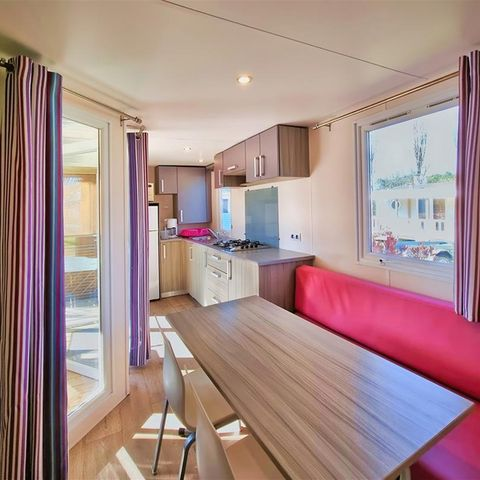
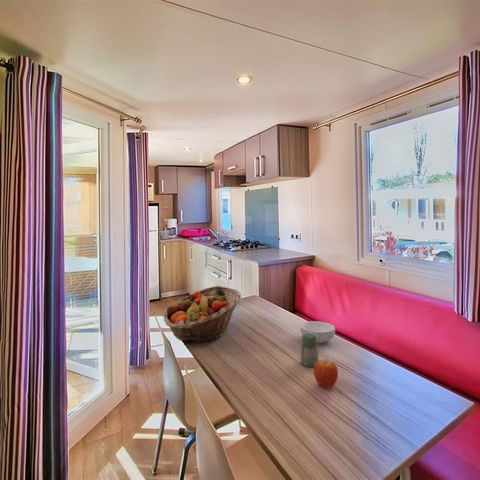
+ fruit basket [162,285,242,344]
+ fruit [313,358,339,390]
+ cereal bowl [299,320,336,344]
+ jar [300,333,319,368]
